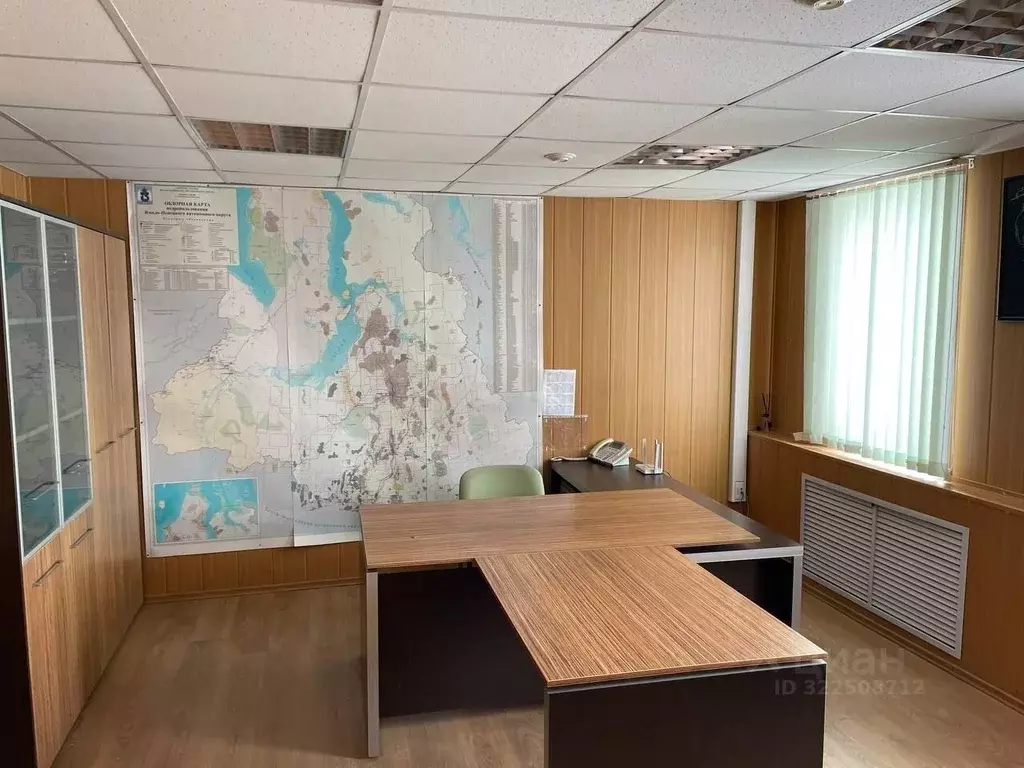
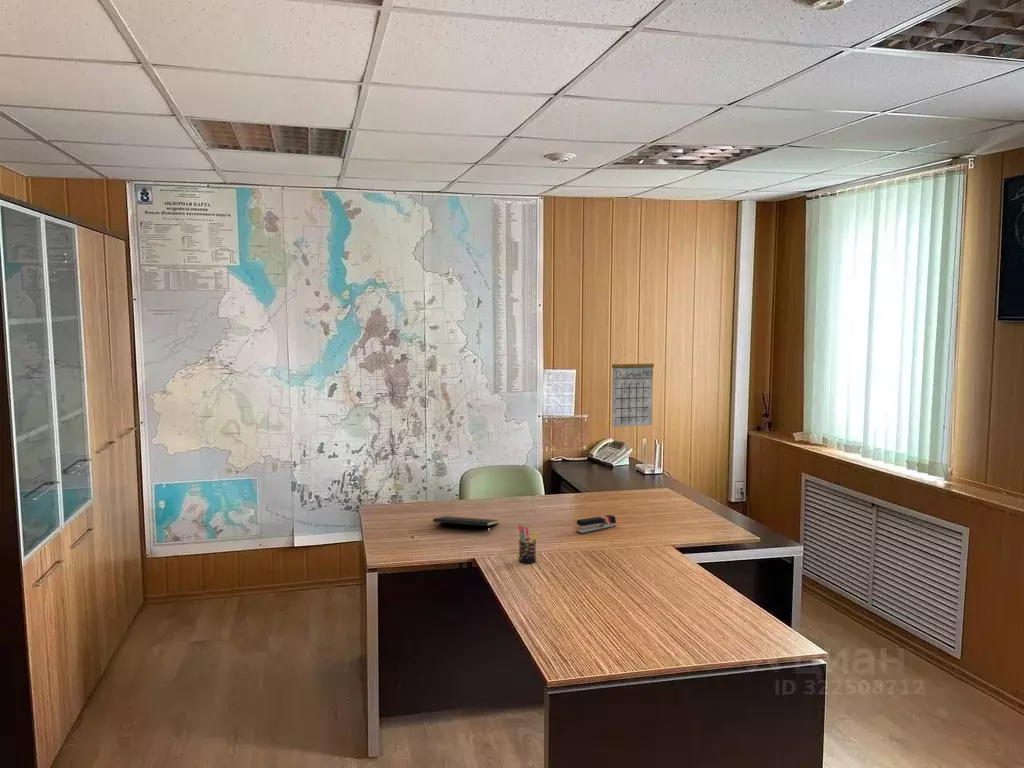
+ stapler [575,514,617,535]
+ pen holder [518,524,538,565]
+ calendar [611,350,655,428]
+ notepad [432,515,499,535]
